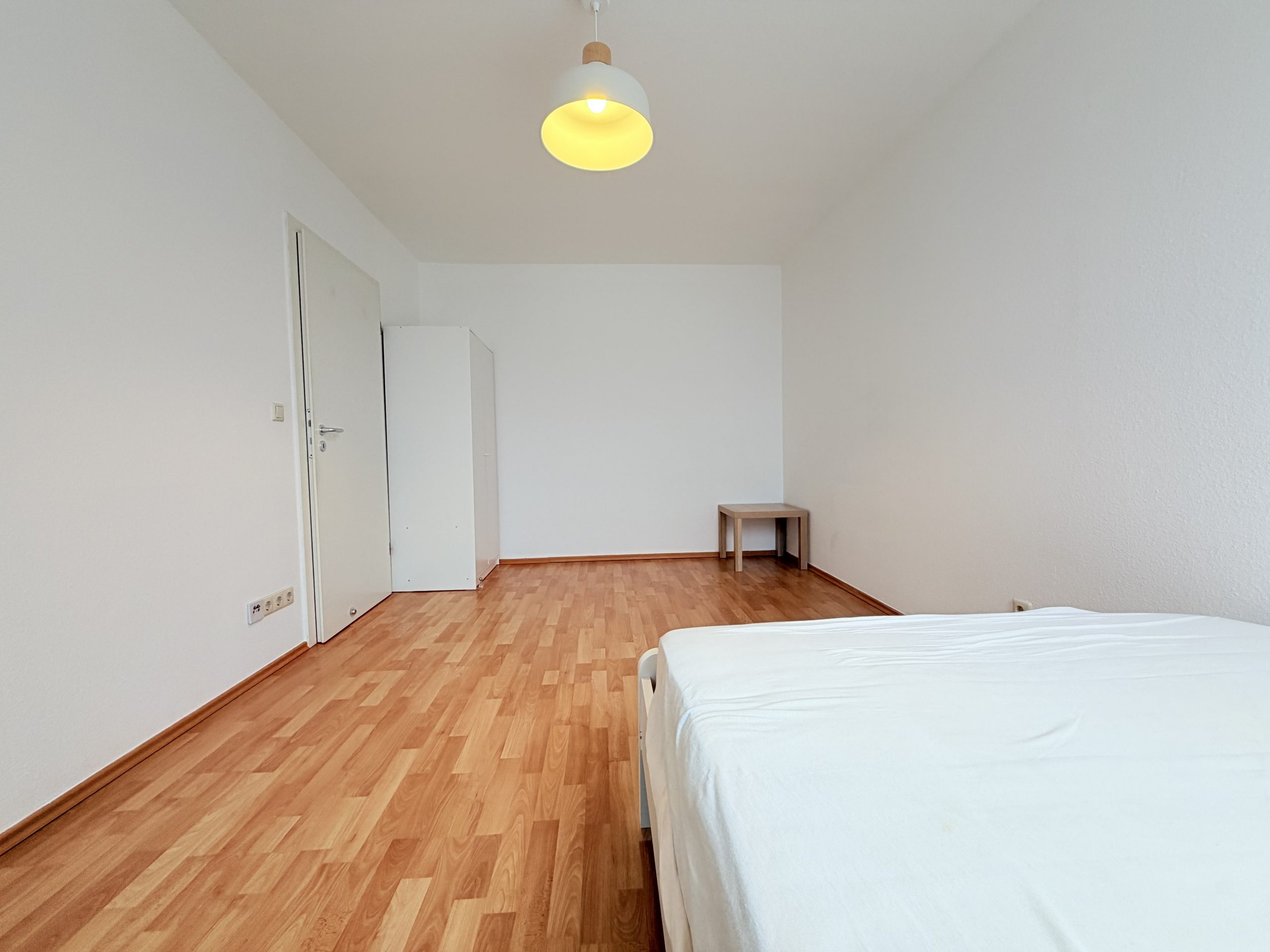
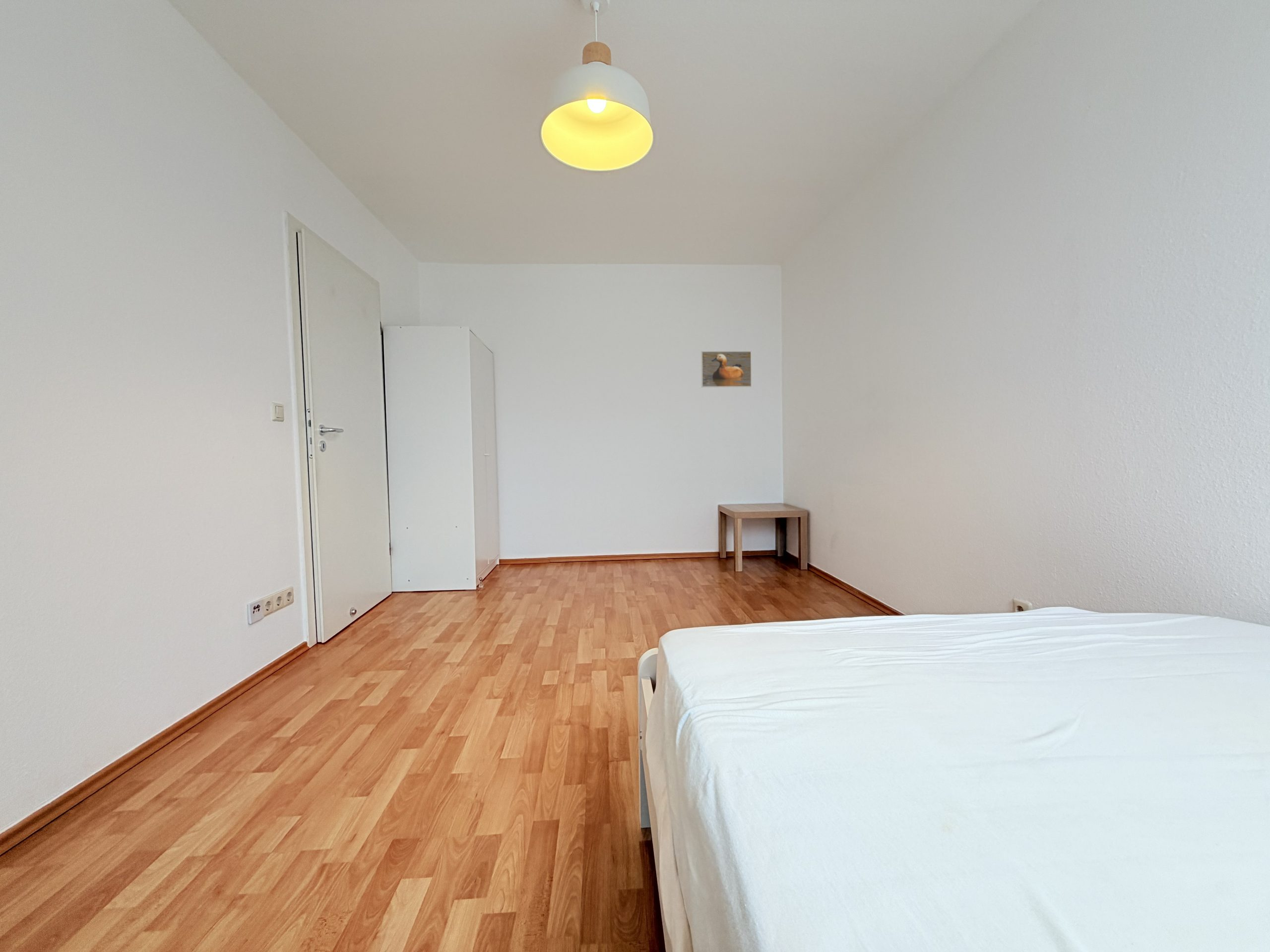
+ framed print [700,351,752,388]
